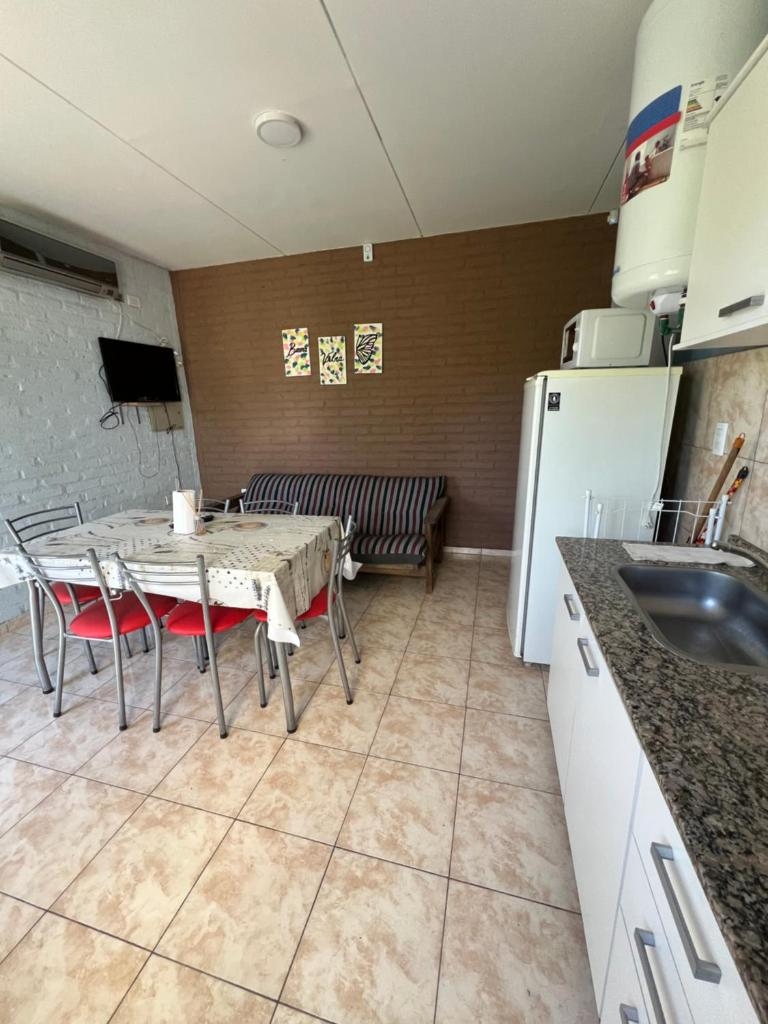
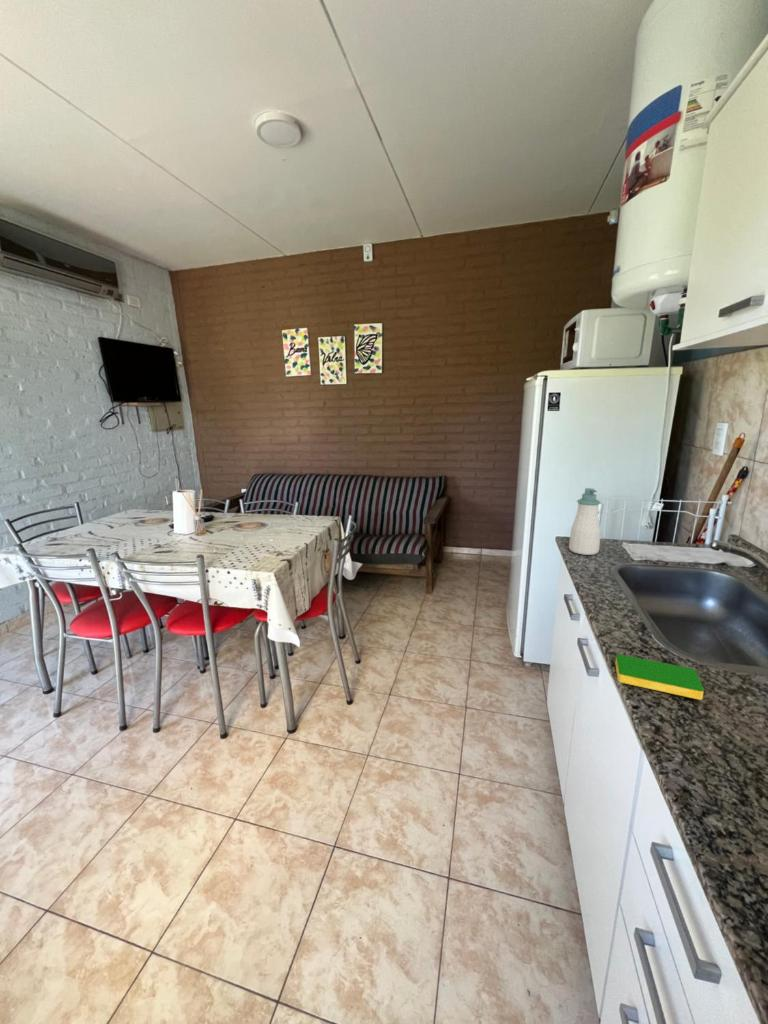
+ dish sponge [614,653,705,701]
+ soap bottle [568,487,601,556]
